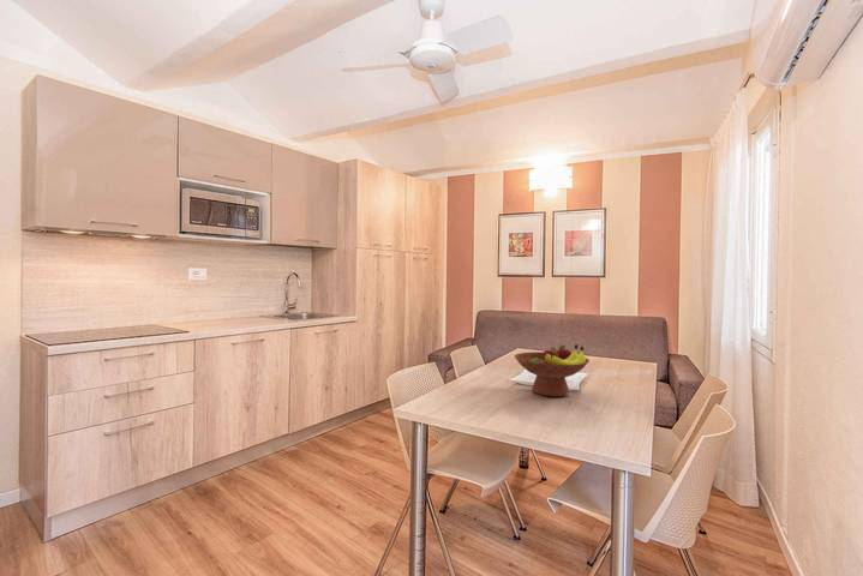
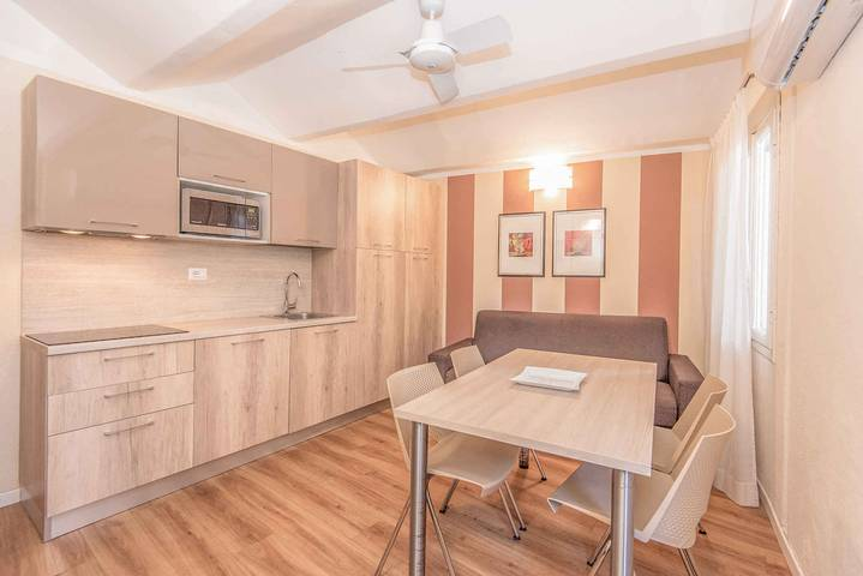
- fruit bowl [514,343,591,397]
